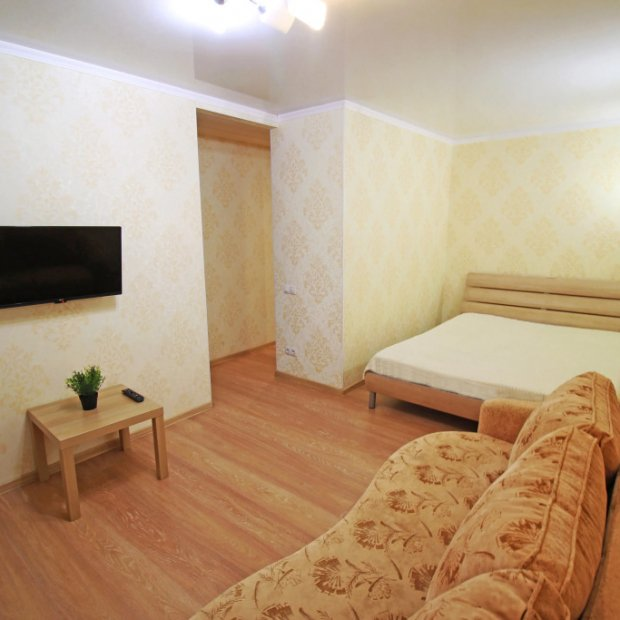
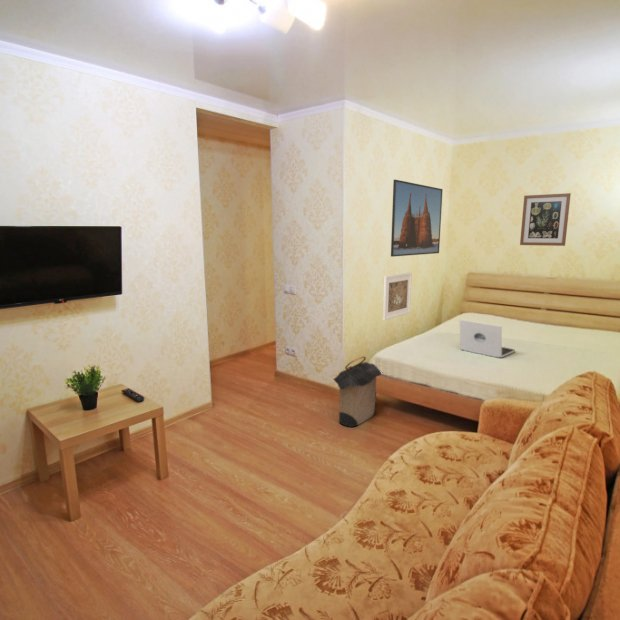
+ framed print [382,272,413,322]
+ laundry hamper [332,355,383,428]
+ laptop [459,319,516,359]
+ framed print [390,179,444,258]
+ wall art [519,192,572,247]
